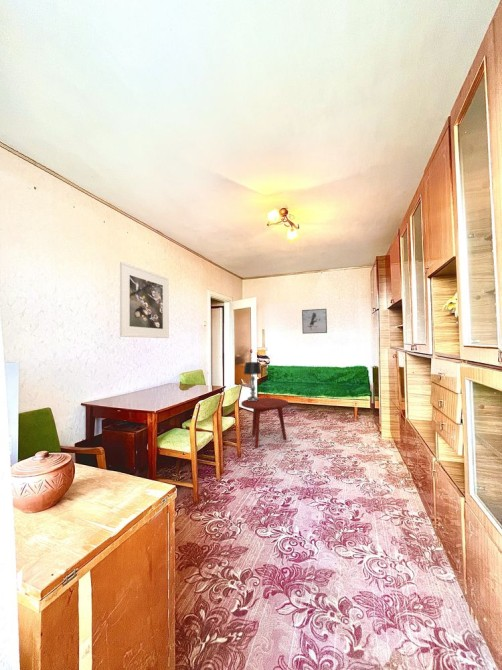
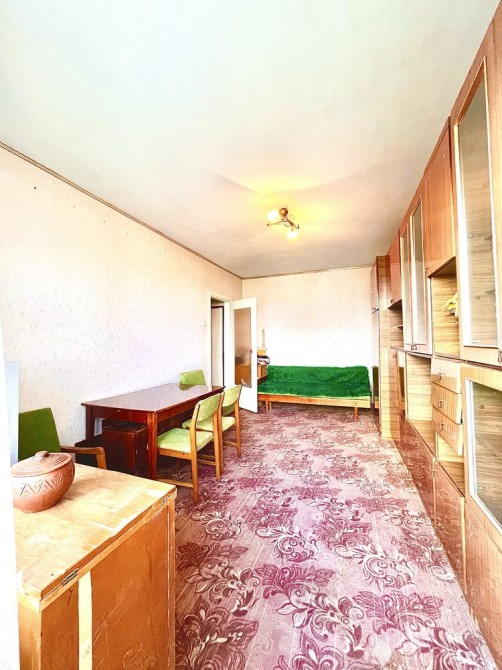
- table lamp [243,361,263,401]
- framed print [301,308,328,335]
- side table [240,397,289,449]
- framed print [119,261,170,339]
